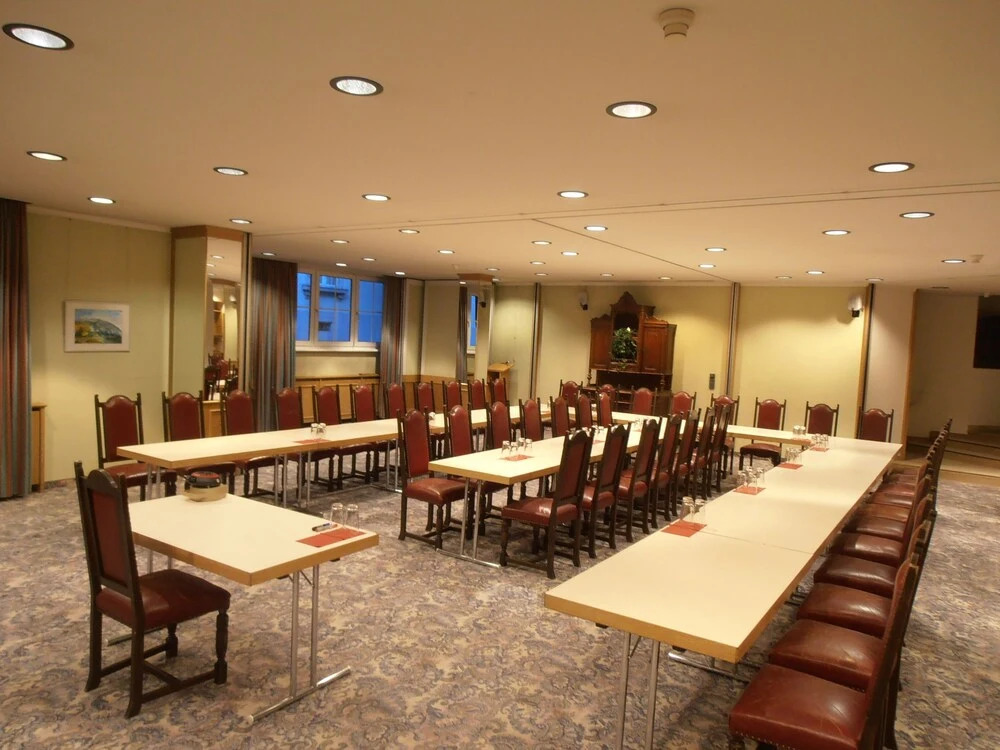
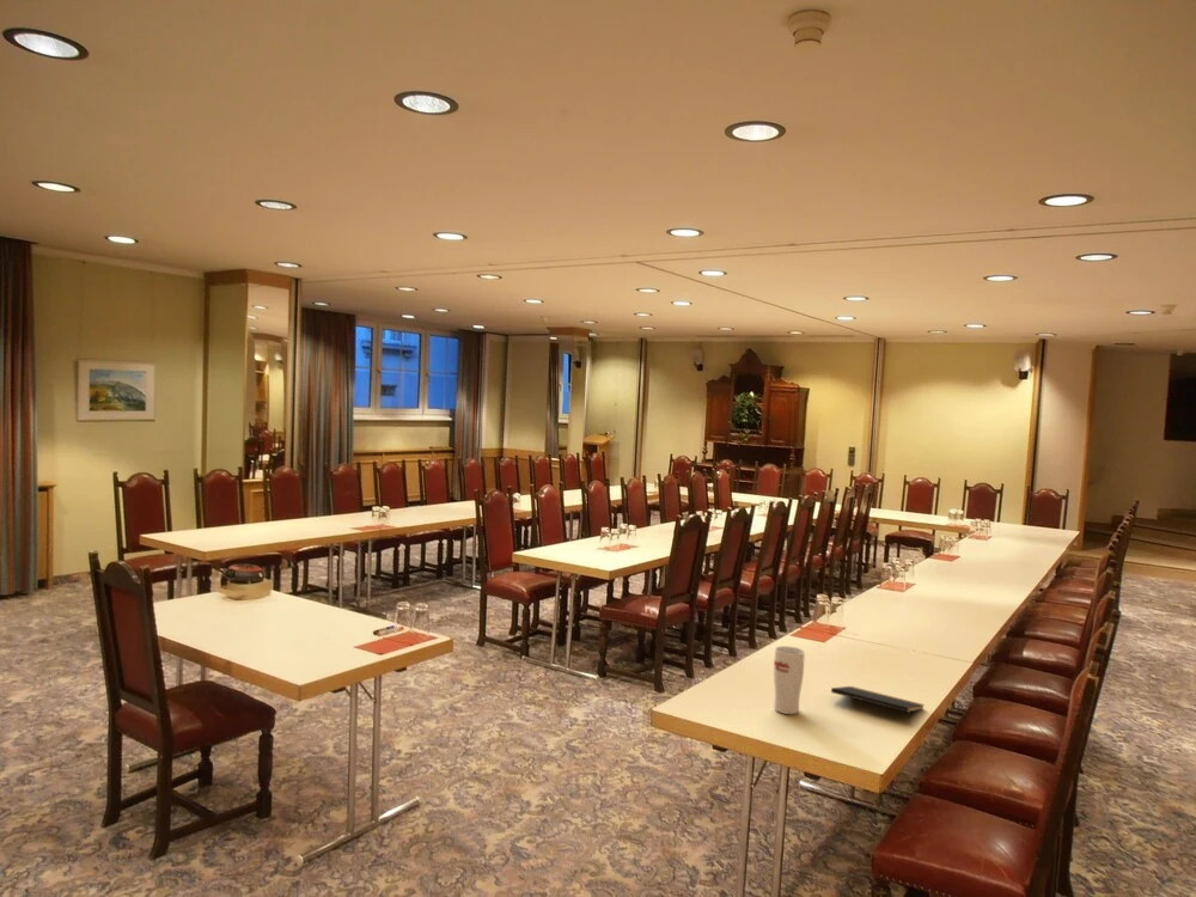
+ cup [773,645,806,715]
+ notepad [830,685,926,725]
